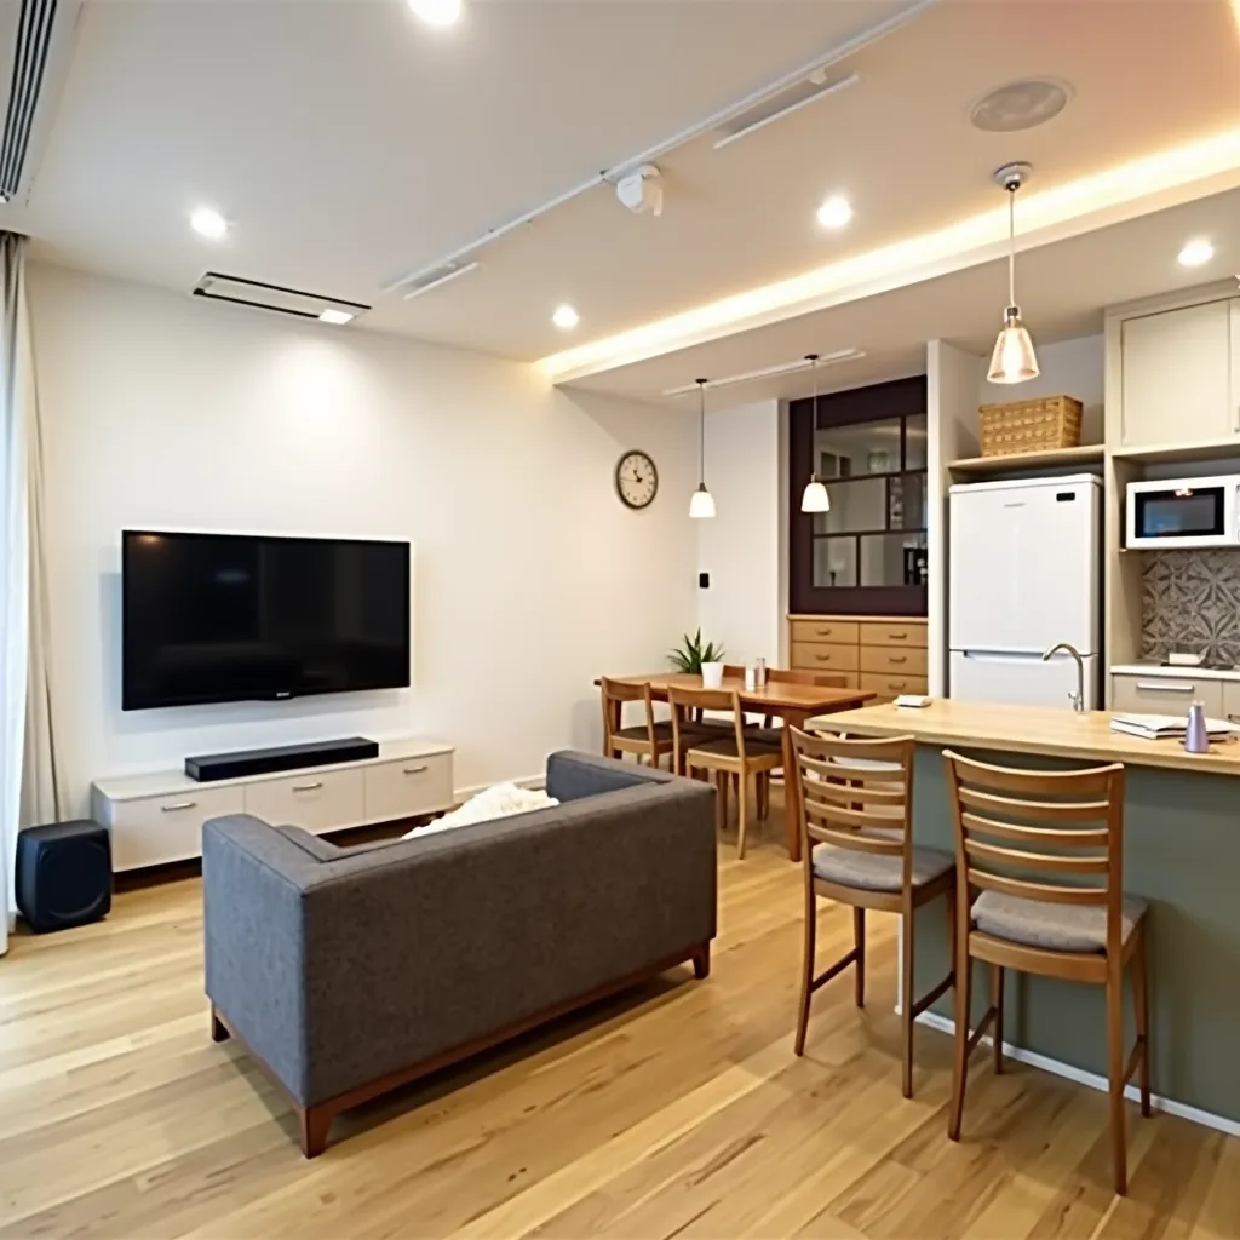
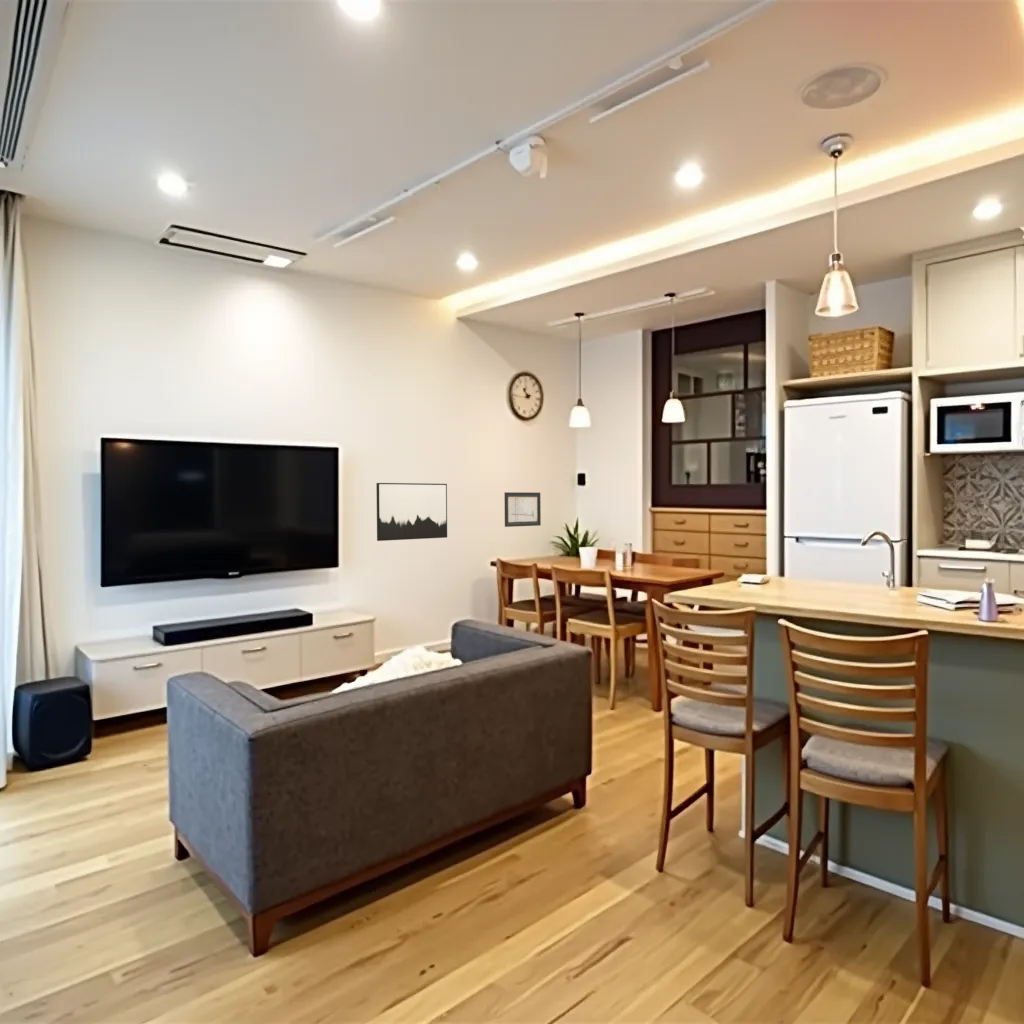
+ wall art [503,491,542,528]
+ wall art [375,482,448,542]
